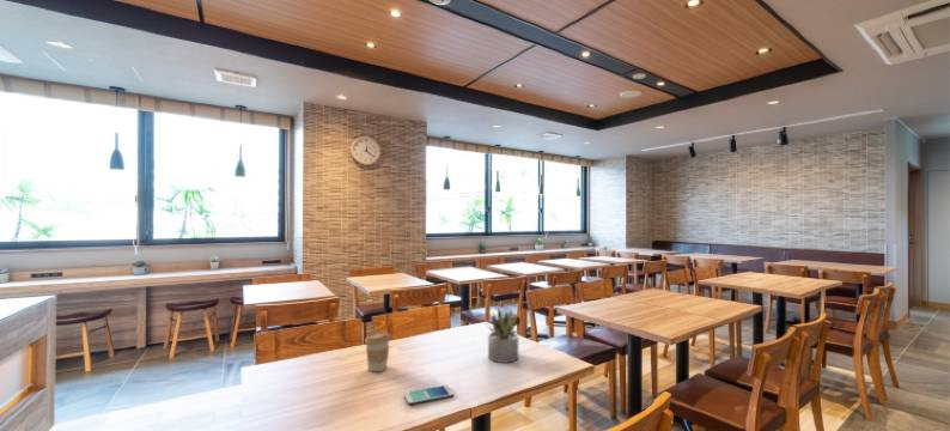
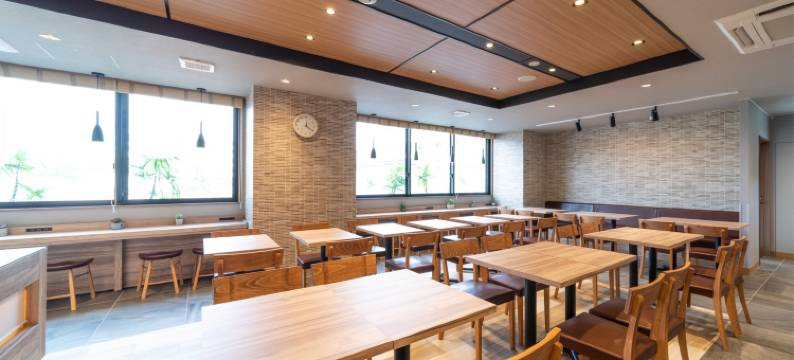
- succulent plant [486,306,519,364]
- coffee cup [364,330,391,372]
- smartphone [403,384,455,406]
